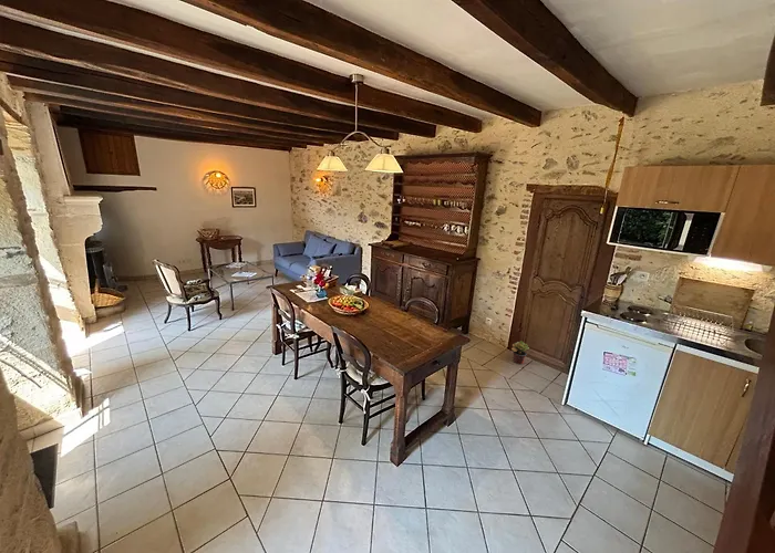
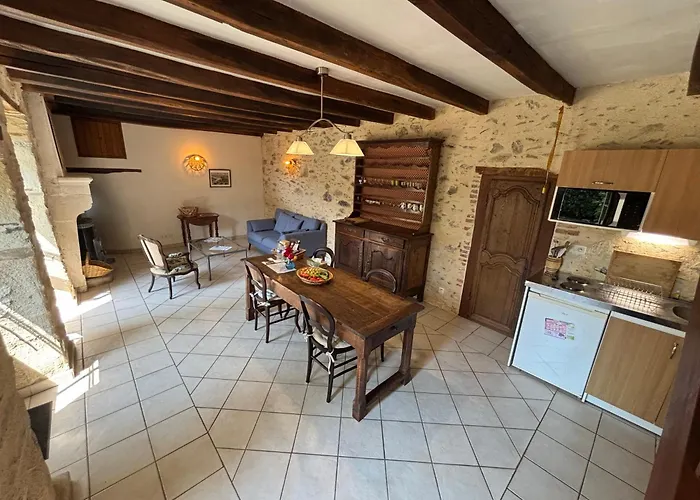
- potted plant [510,340,530,365]
